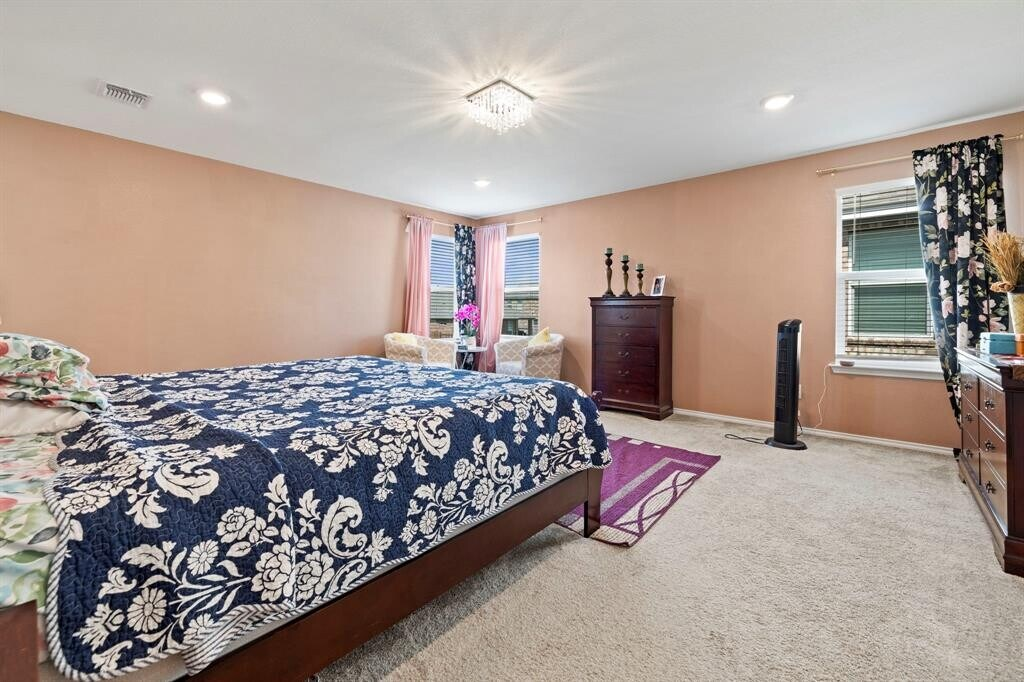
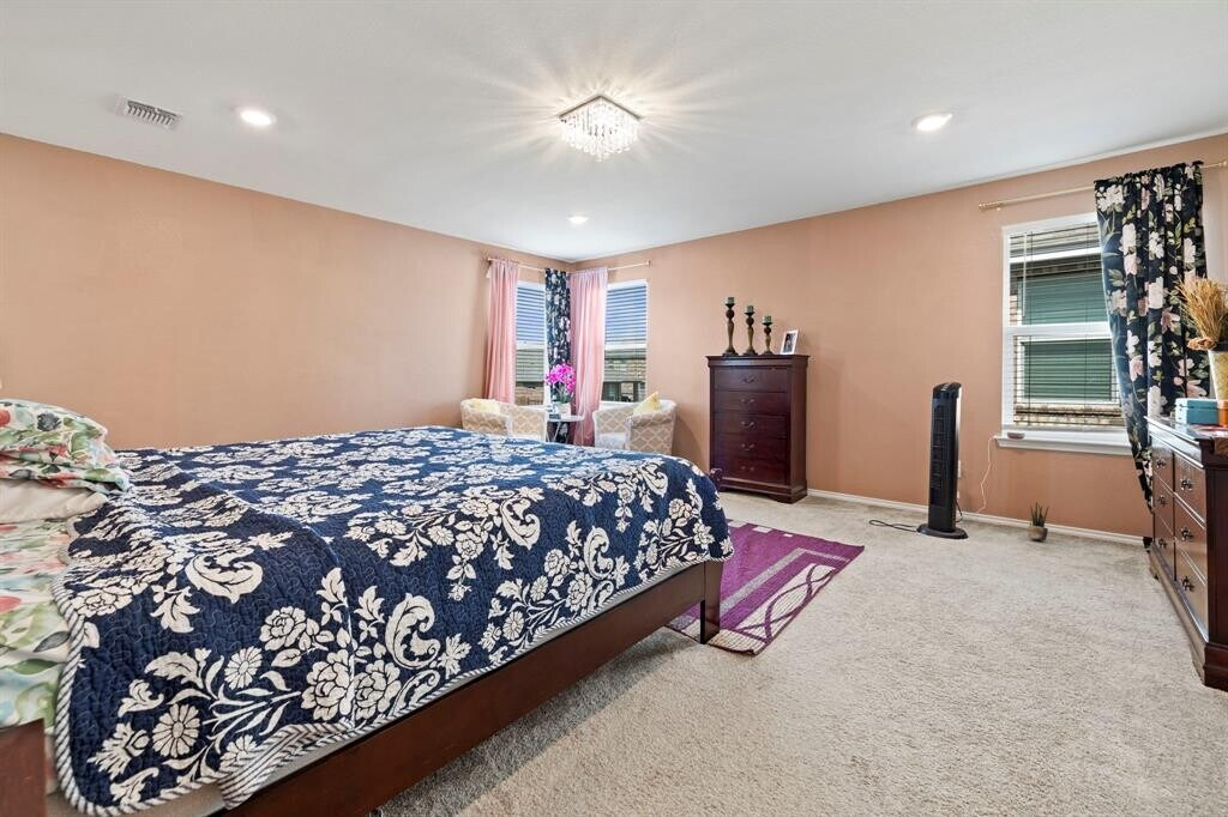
+ potted plant [1028,501,1049,541]
